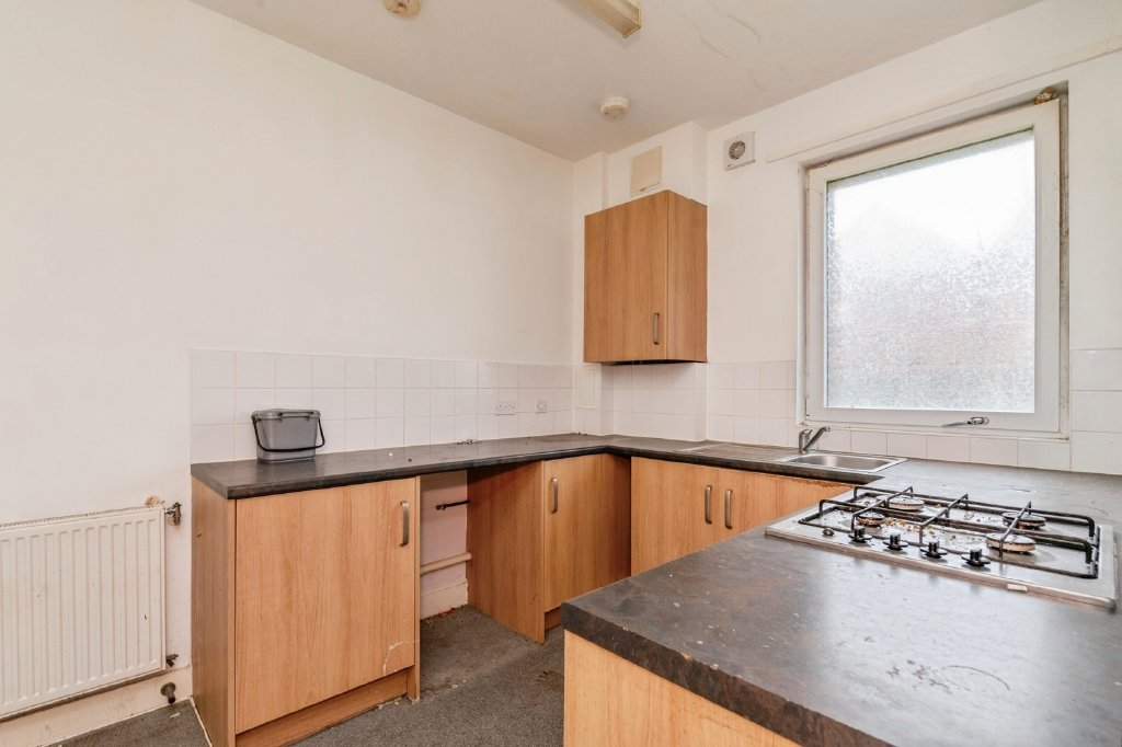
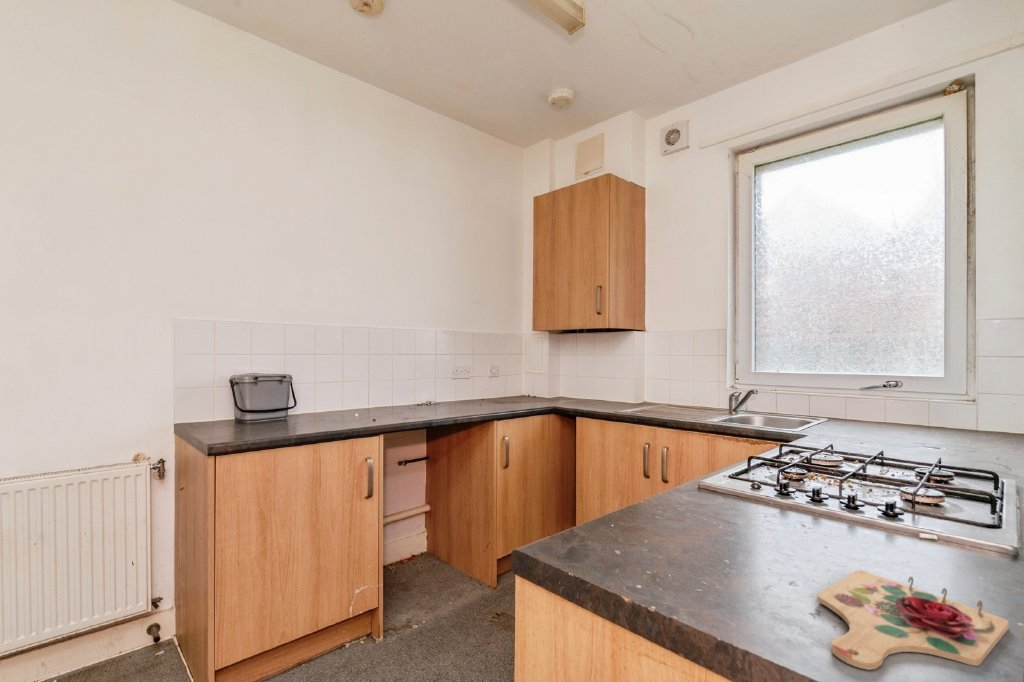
+ cutting board [816,569,1010,671]
